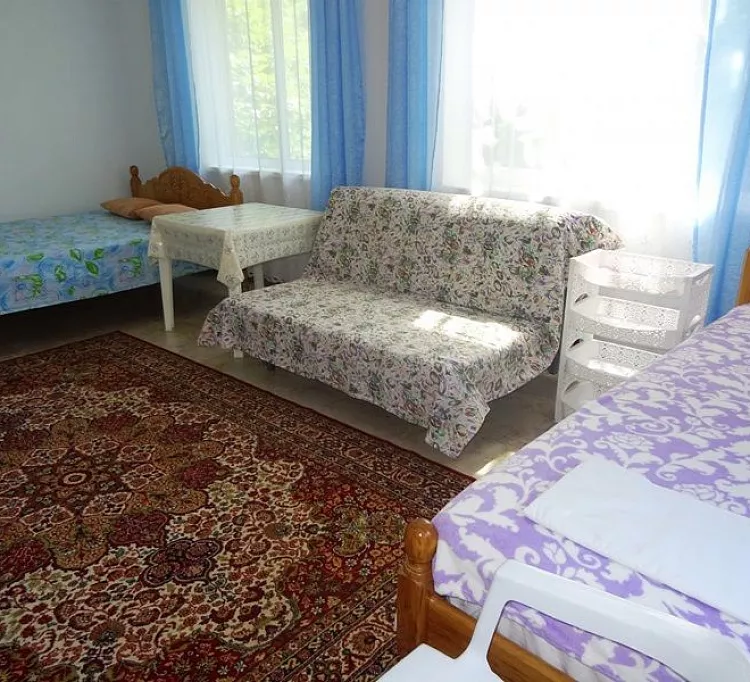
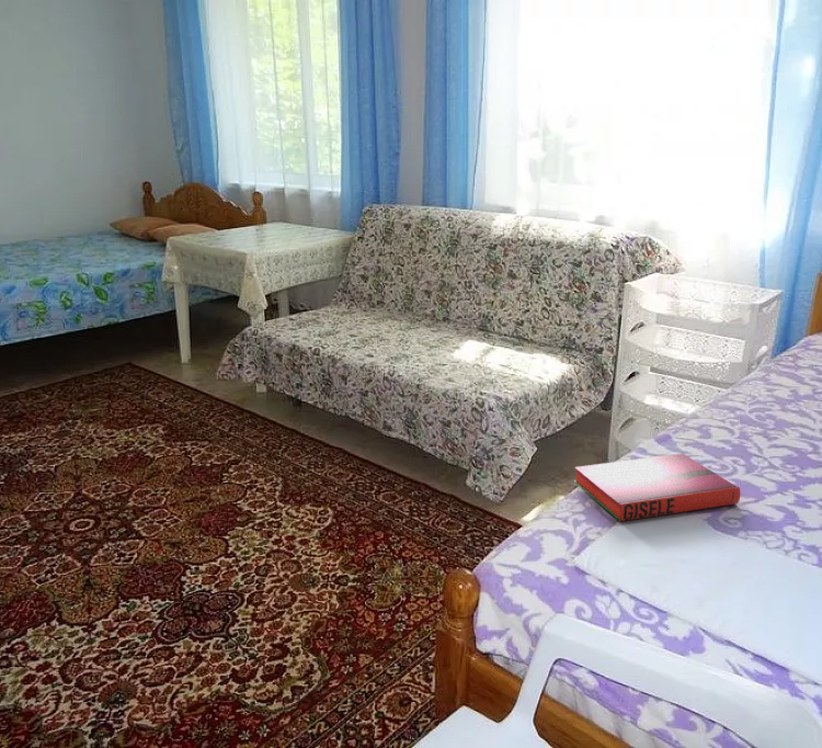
+ hardback book [573,453,741,522]
